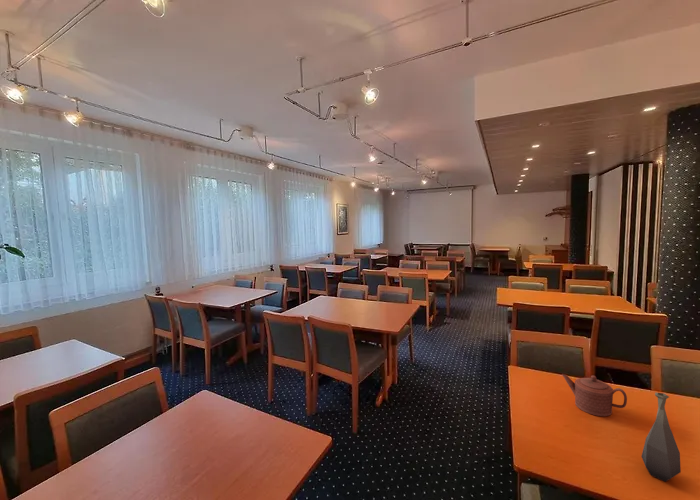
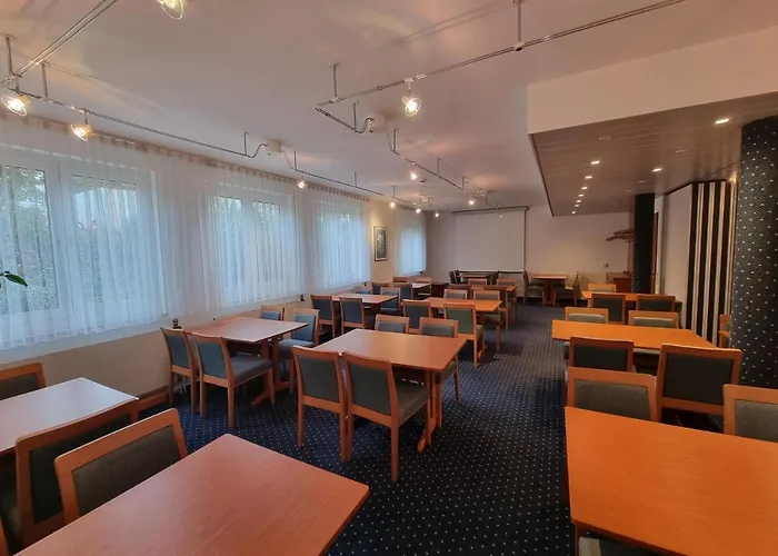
- teapot [561,373,628,417]
- bottle [641,391,682,483]
